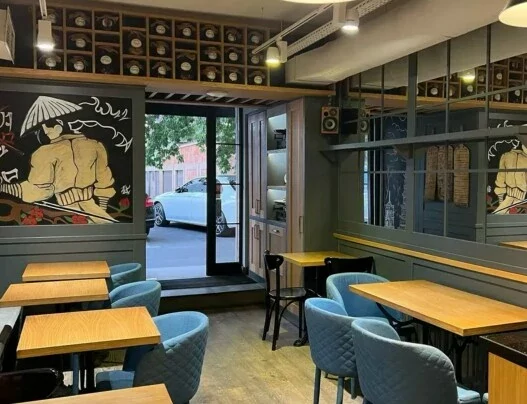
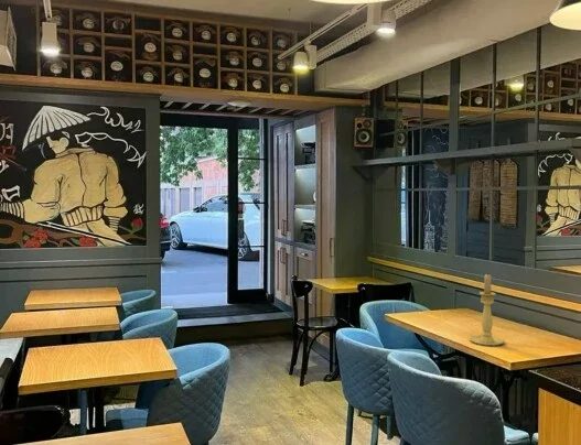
+ candle holder [469,273,506,347]
